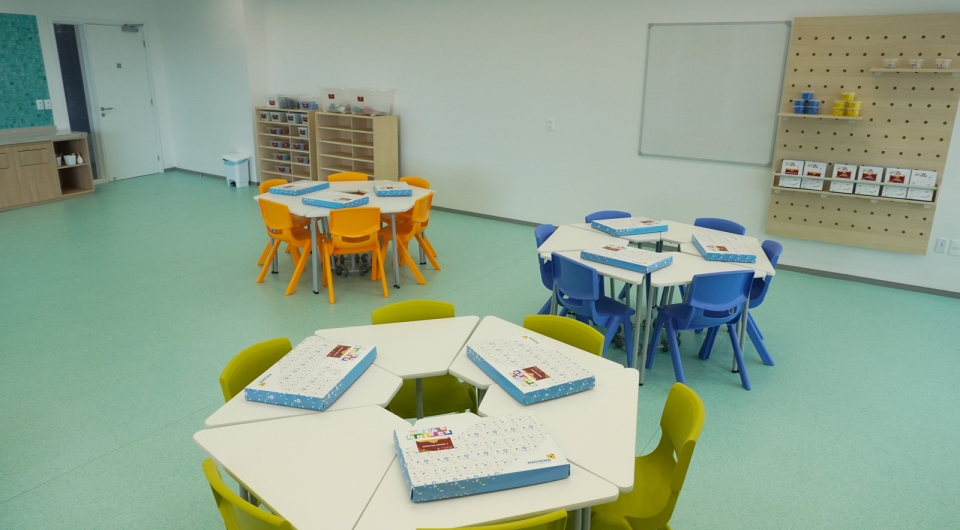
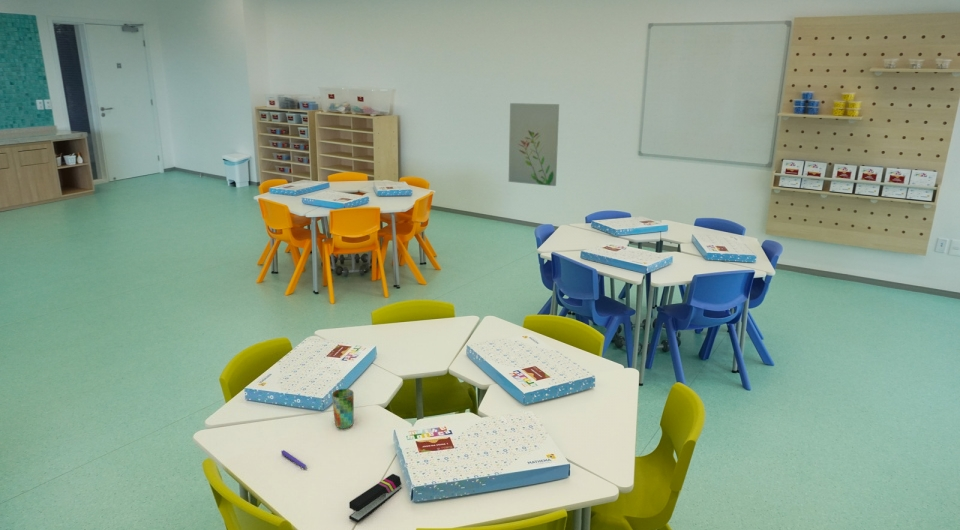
+ pen [280,449,308,470]
+ wall art [508,102,560,187]
+ stapler [348,473,403,523]
+ cup [331,388,355,430]
